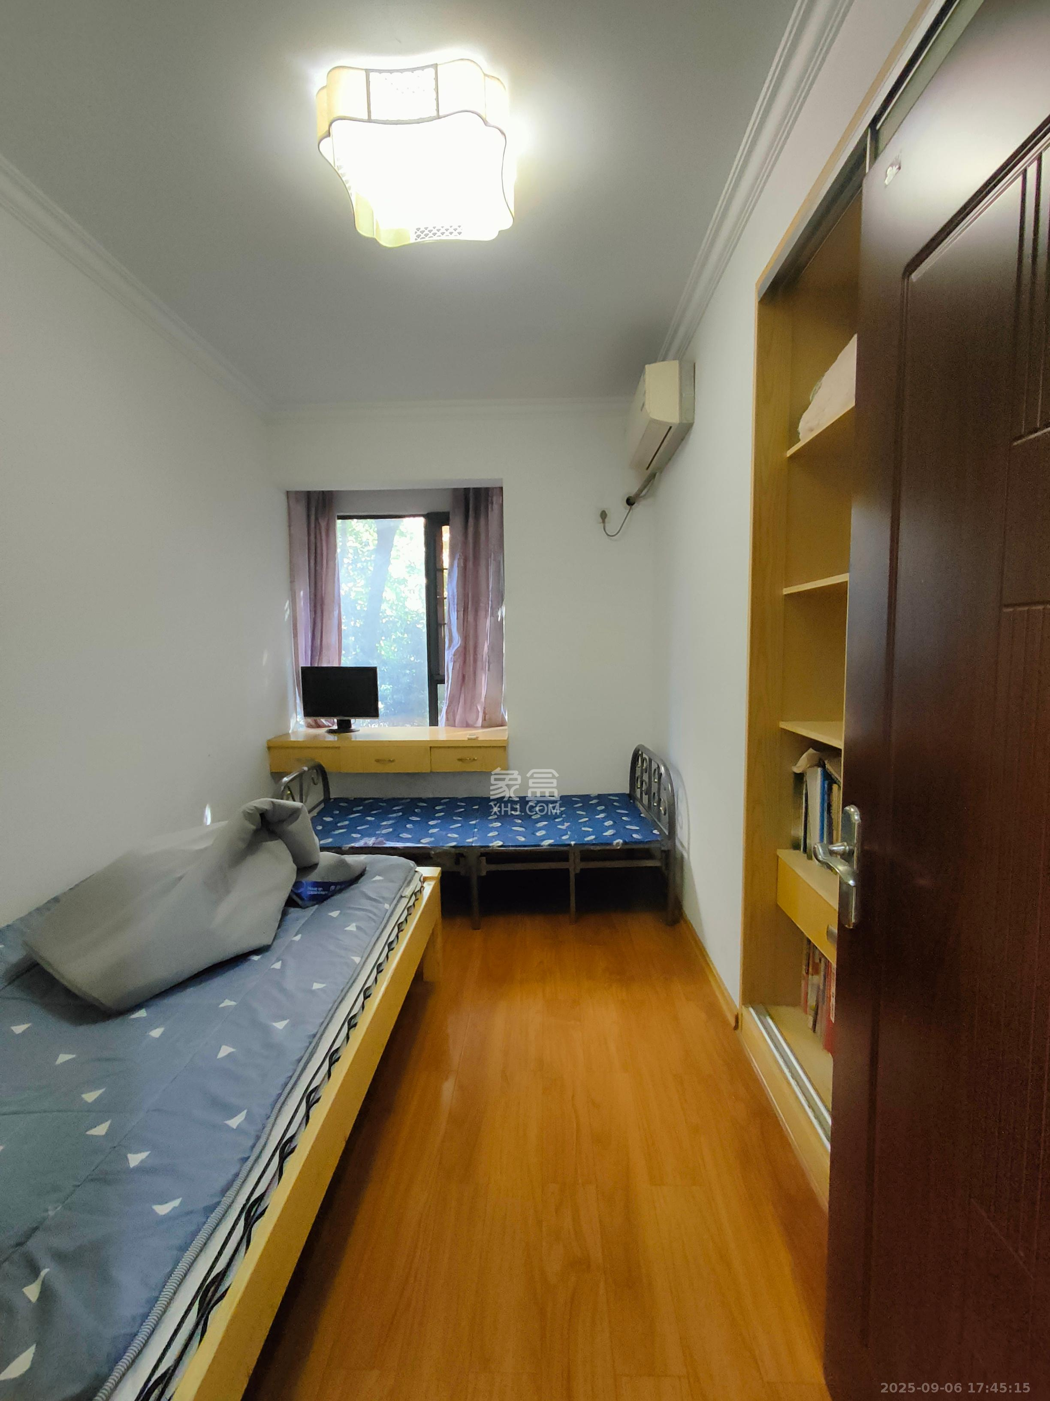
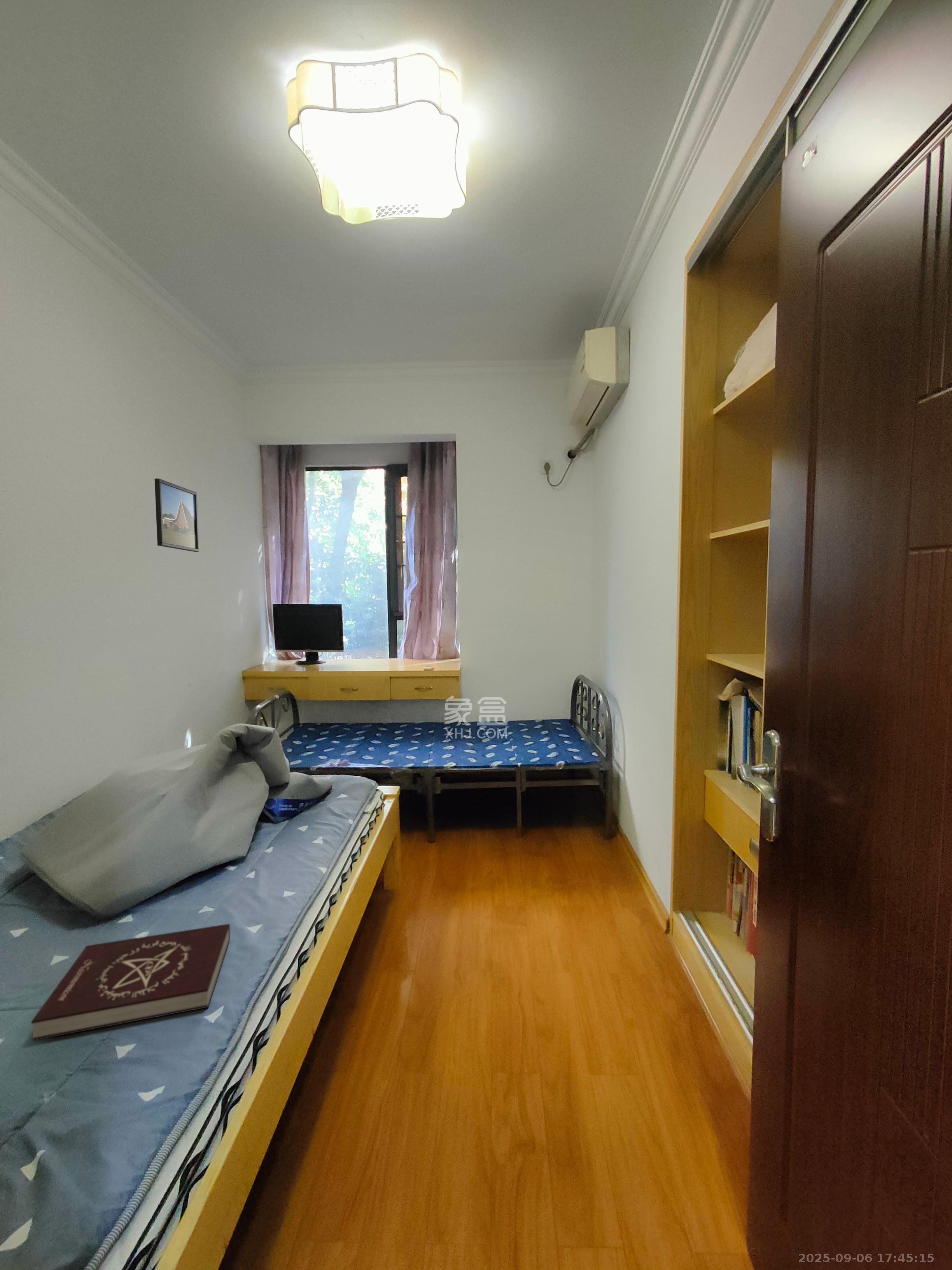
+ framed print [154,478,200,553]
+ book [31,923,231,1041]
